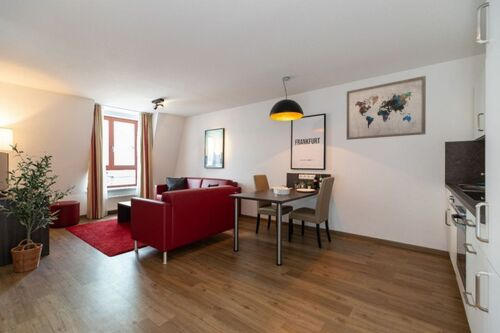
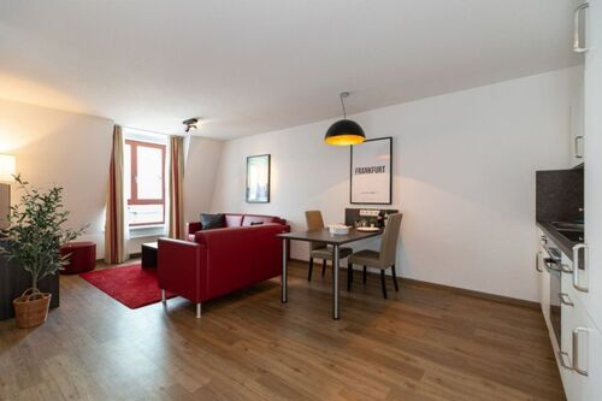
- wall art [346,75,427,141]
